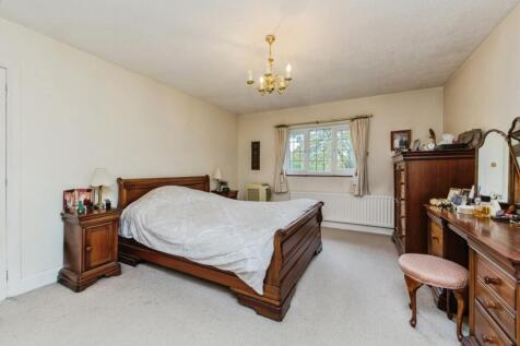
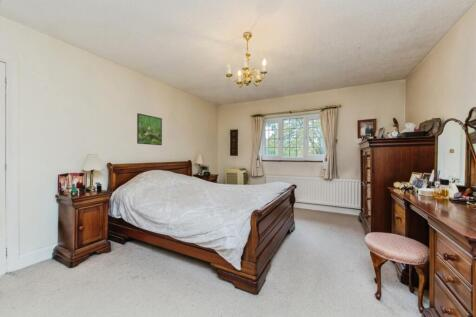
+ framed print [136,112,163,146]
